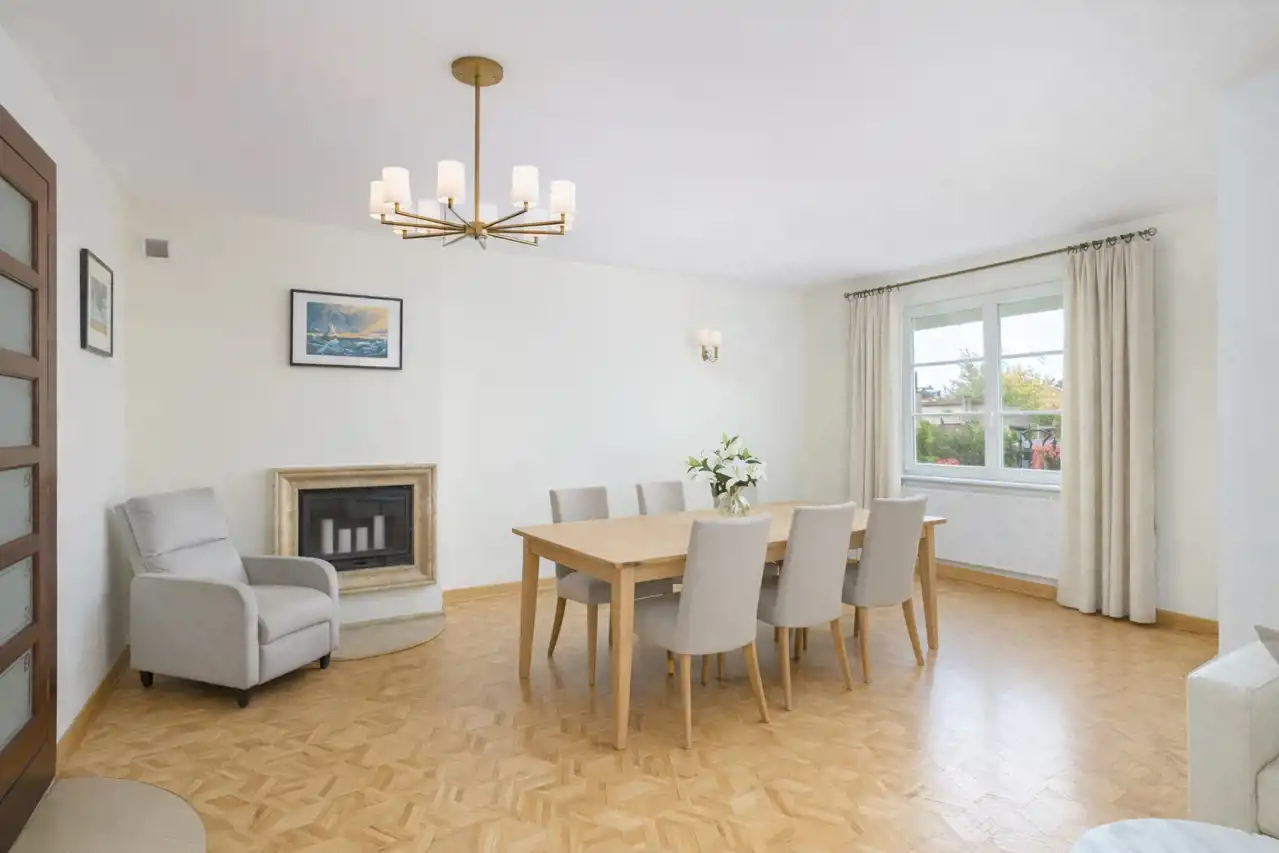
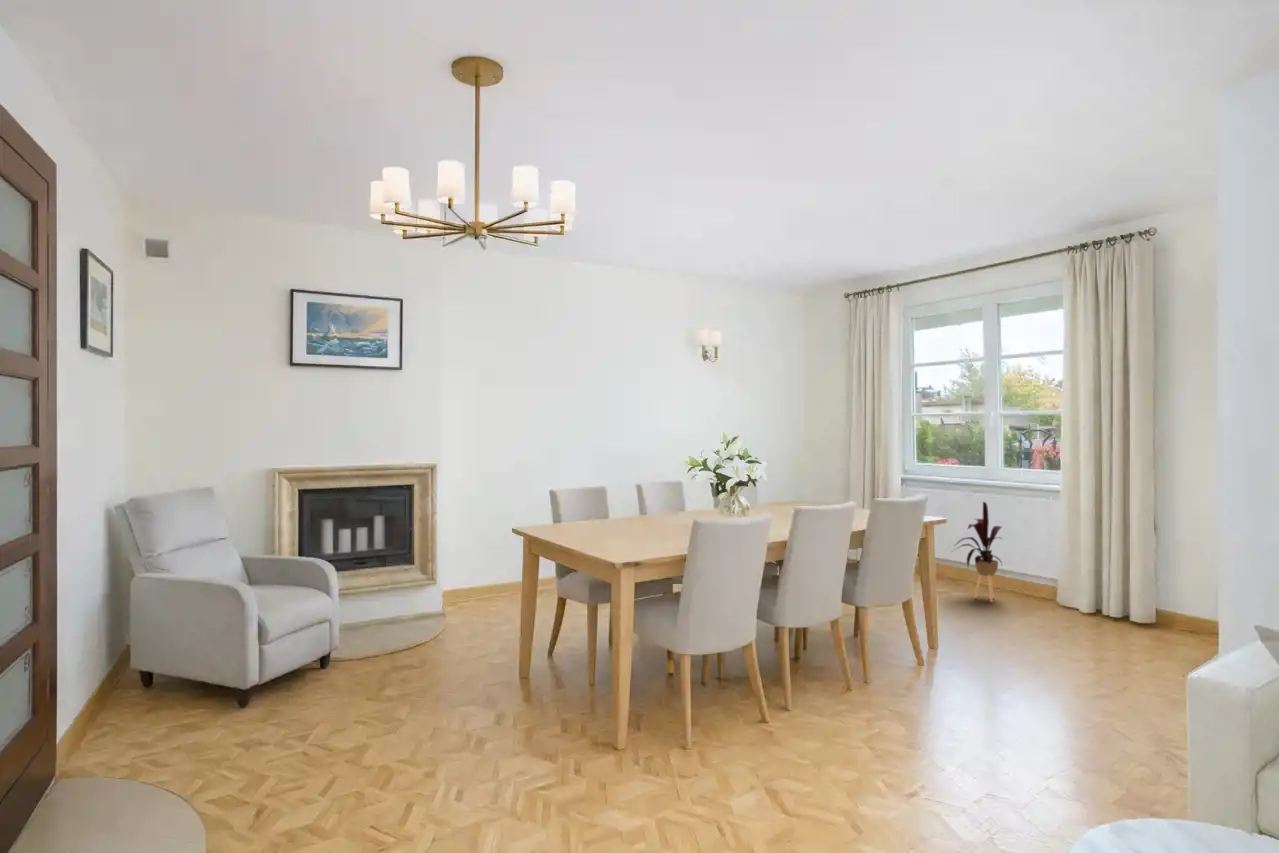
+ house plant [952,501,1004,603]
